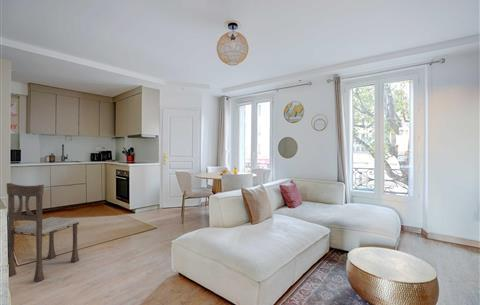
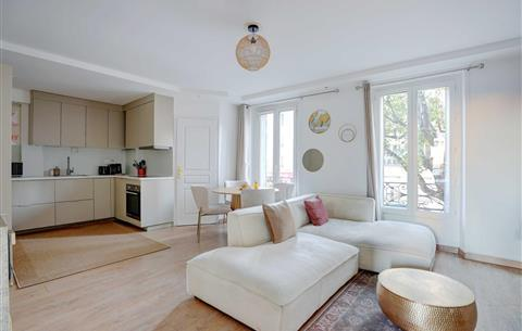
- dining chair [6,182,80,283]
